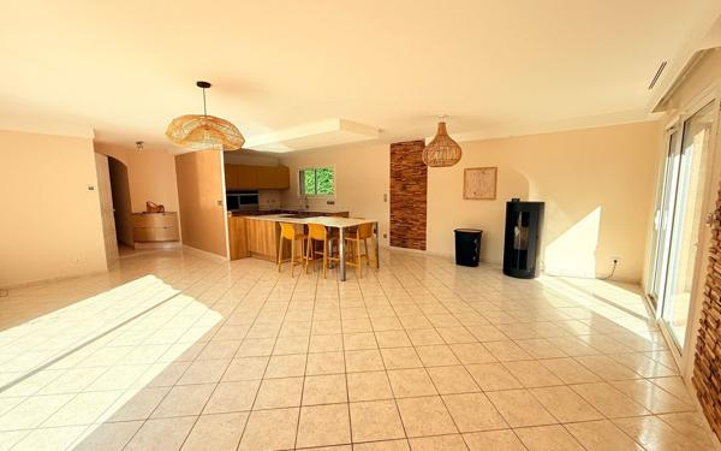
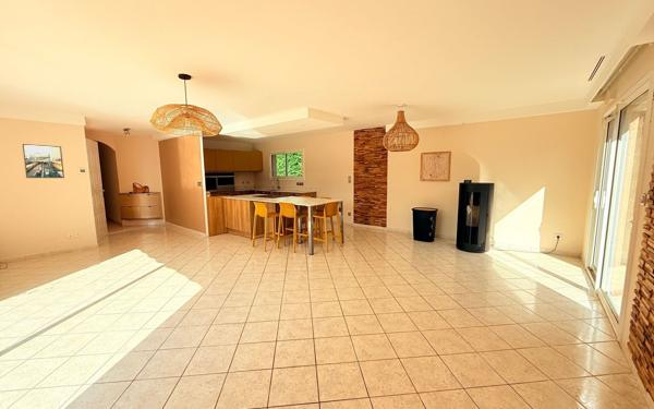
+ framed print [22,143,65,179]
